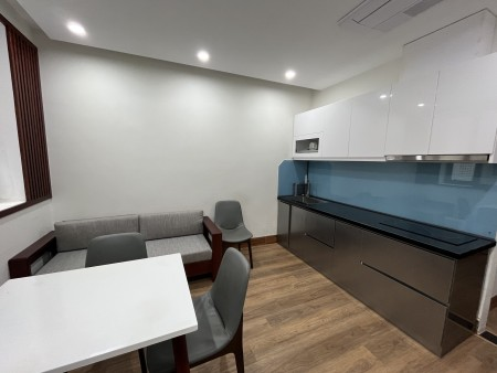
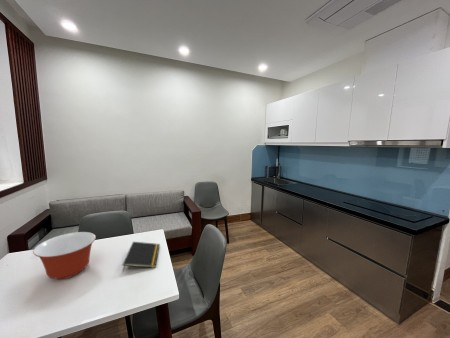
+ notepad [122,241,161,273]
+ mixing bowl [32,231,97,280]
